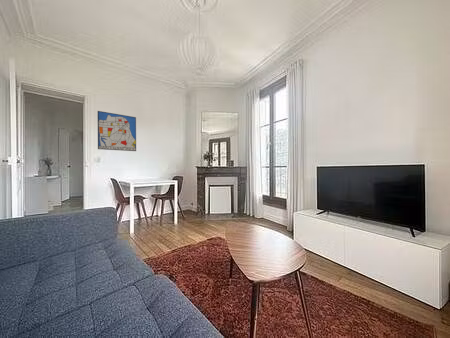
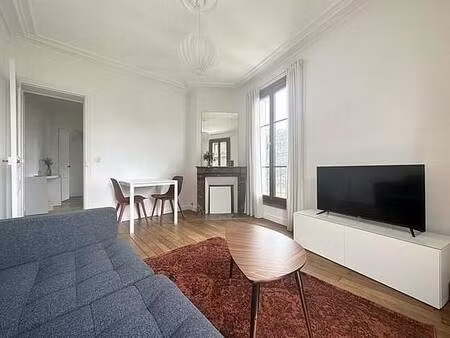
- wall art [97,110,137,152]
